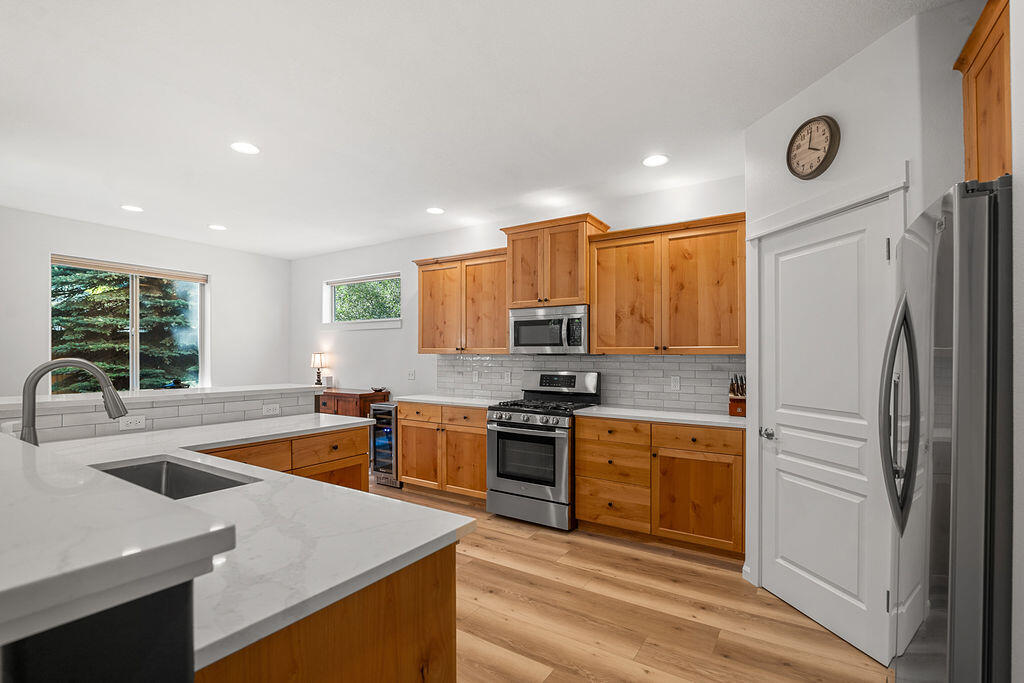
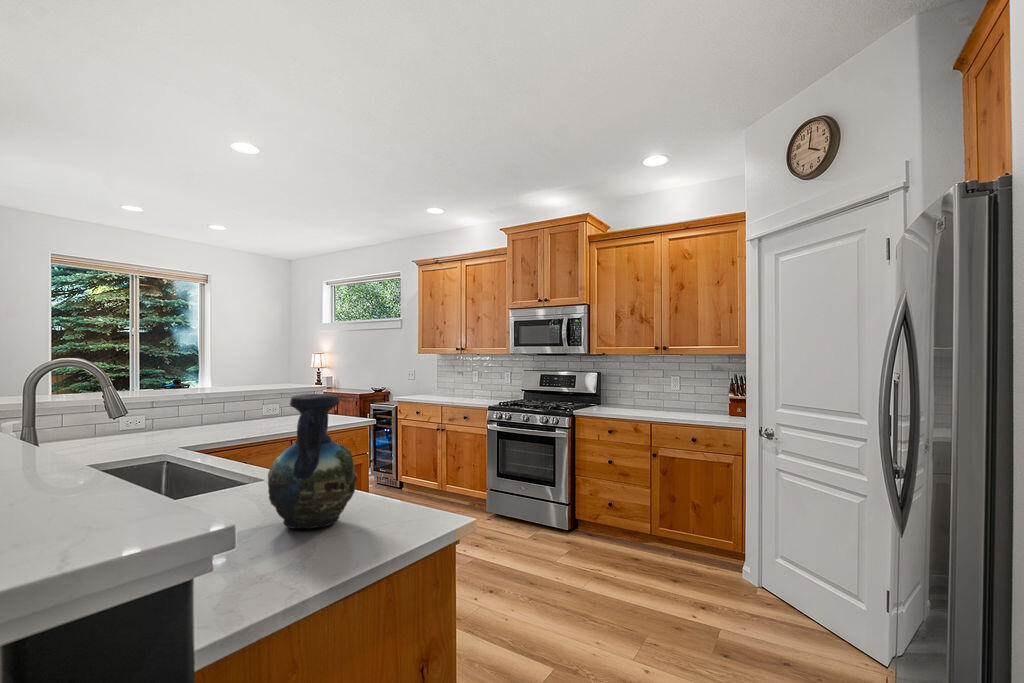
+ vase [267,392,358,530]
